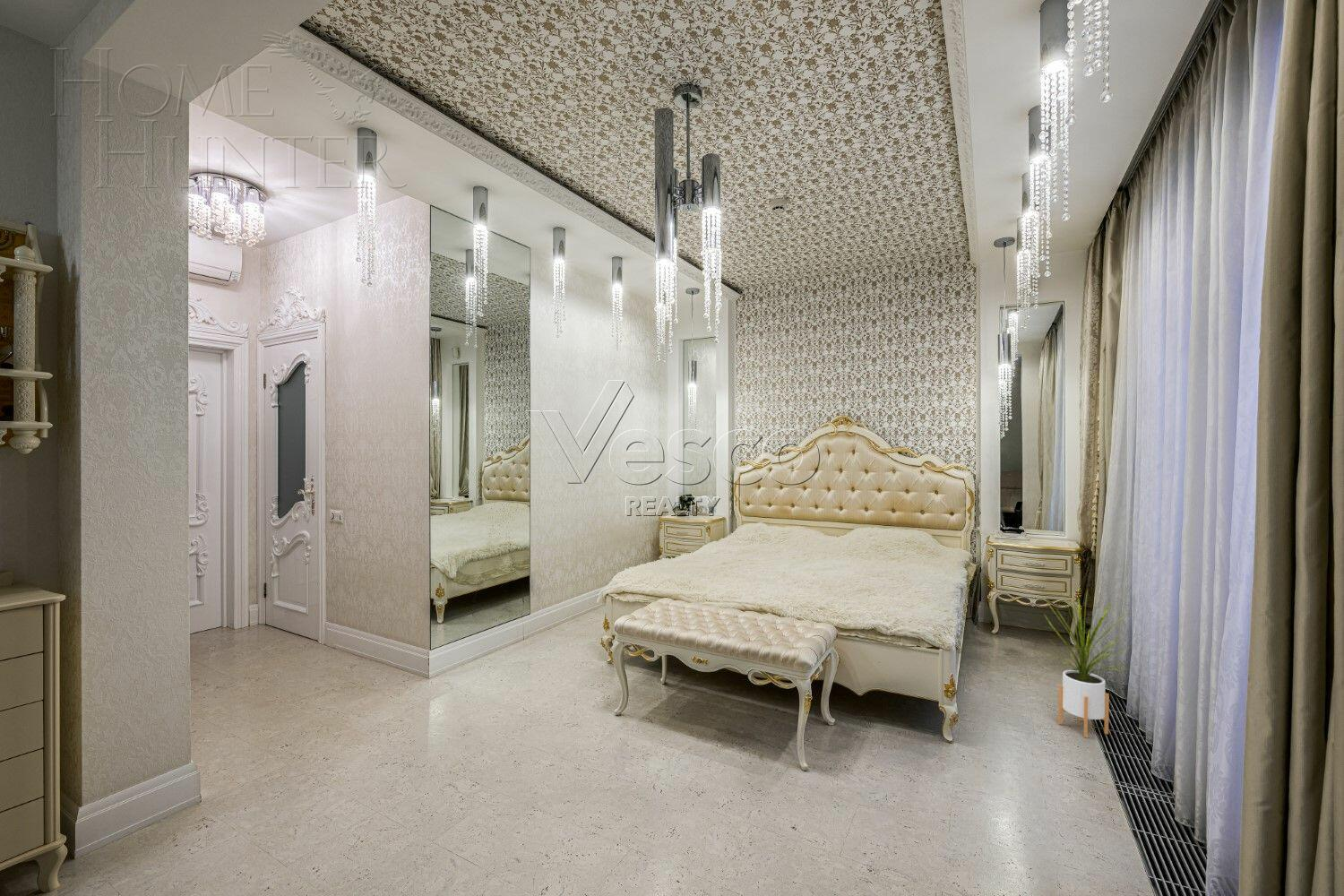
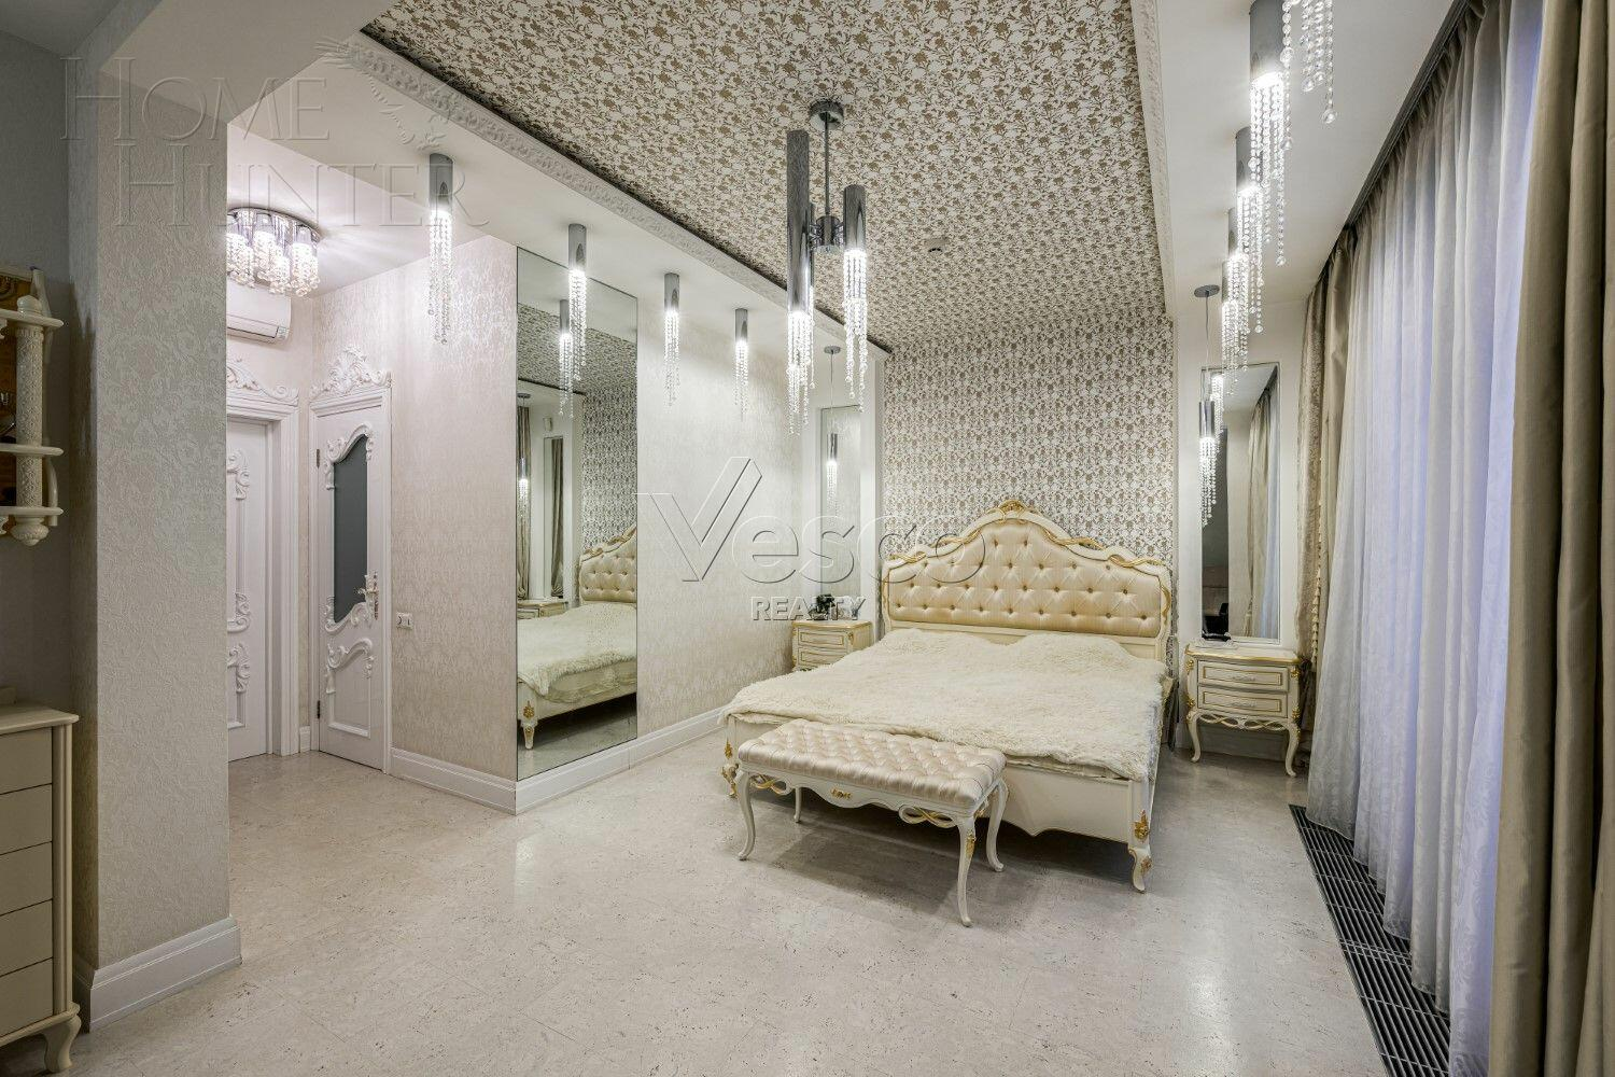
- house plant [1043,589,1131,739]
